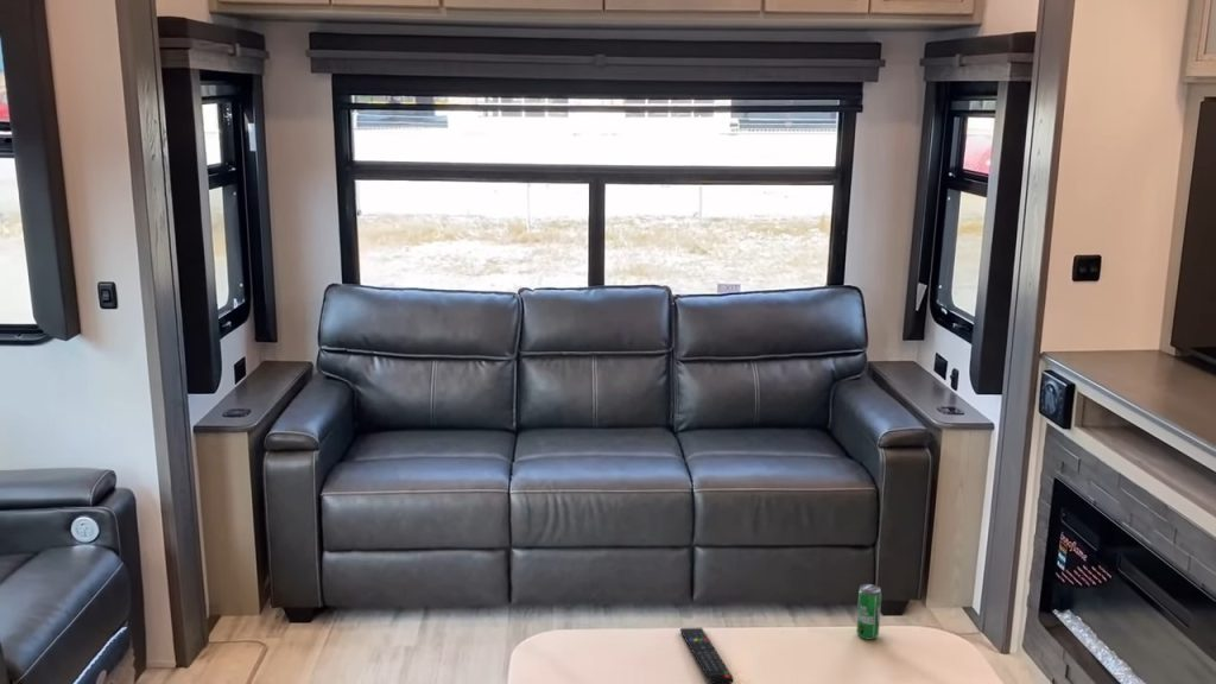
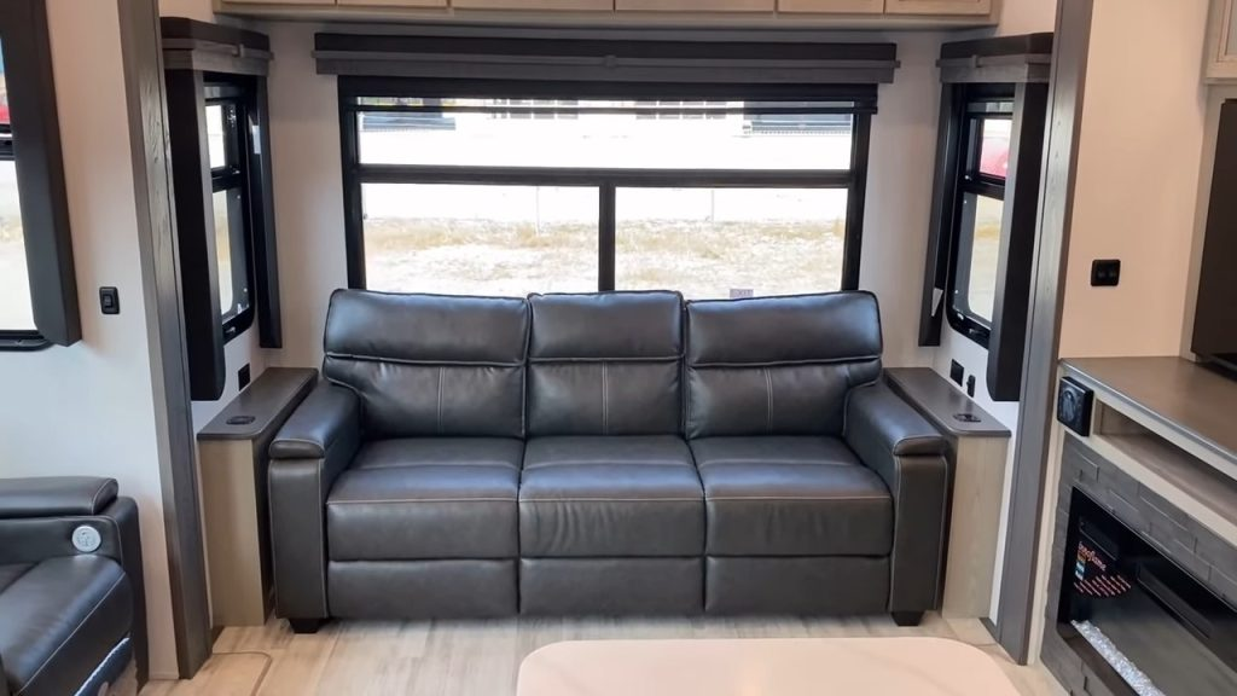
- remote control [679,627,735,684]
- beverage can [855,583,882,641]
